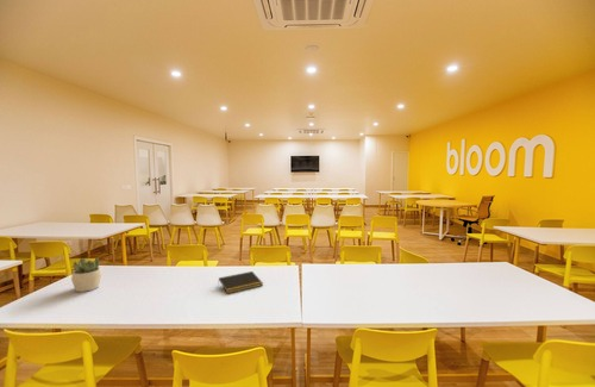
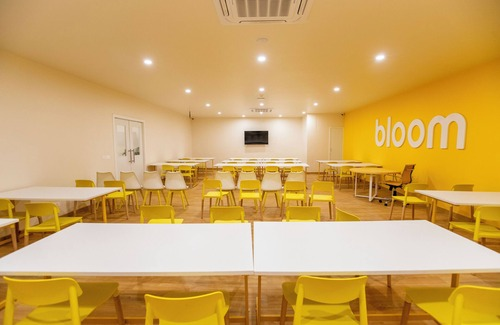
- succulent plant [70,256,102,293]
- notepad [217,270,264,294]
